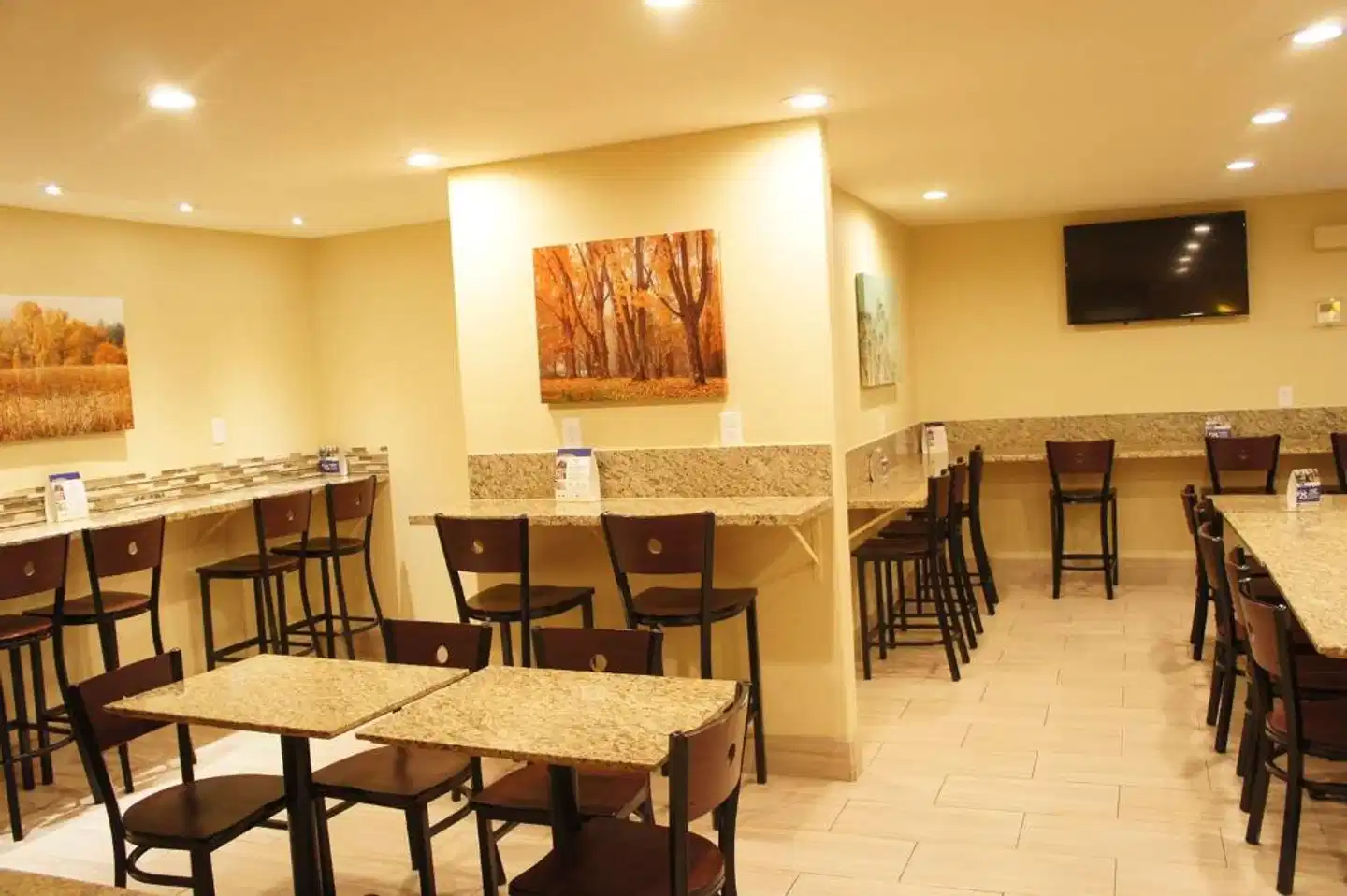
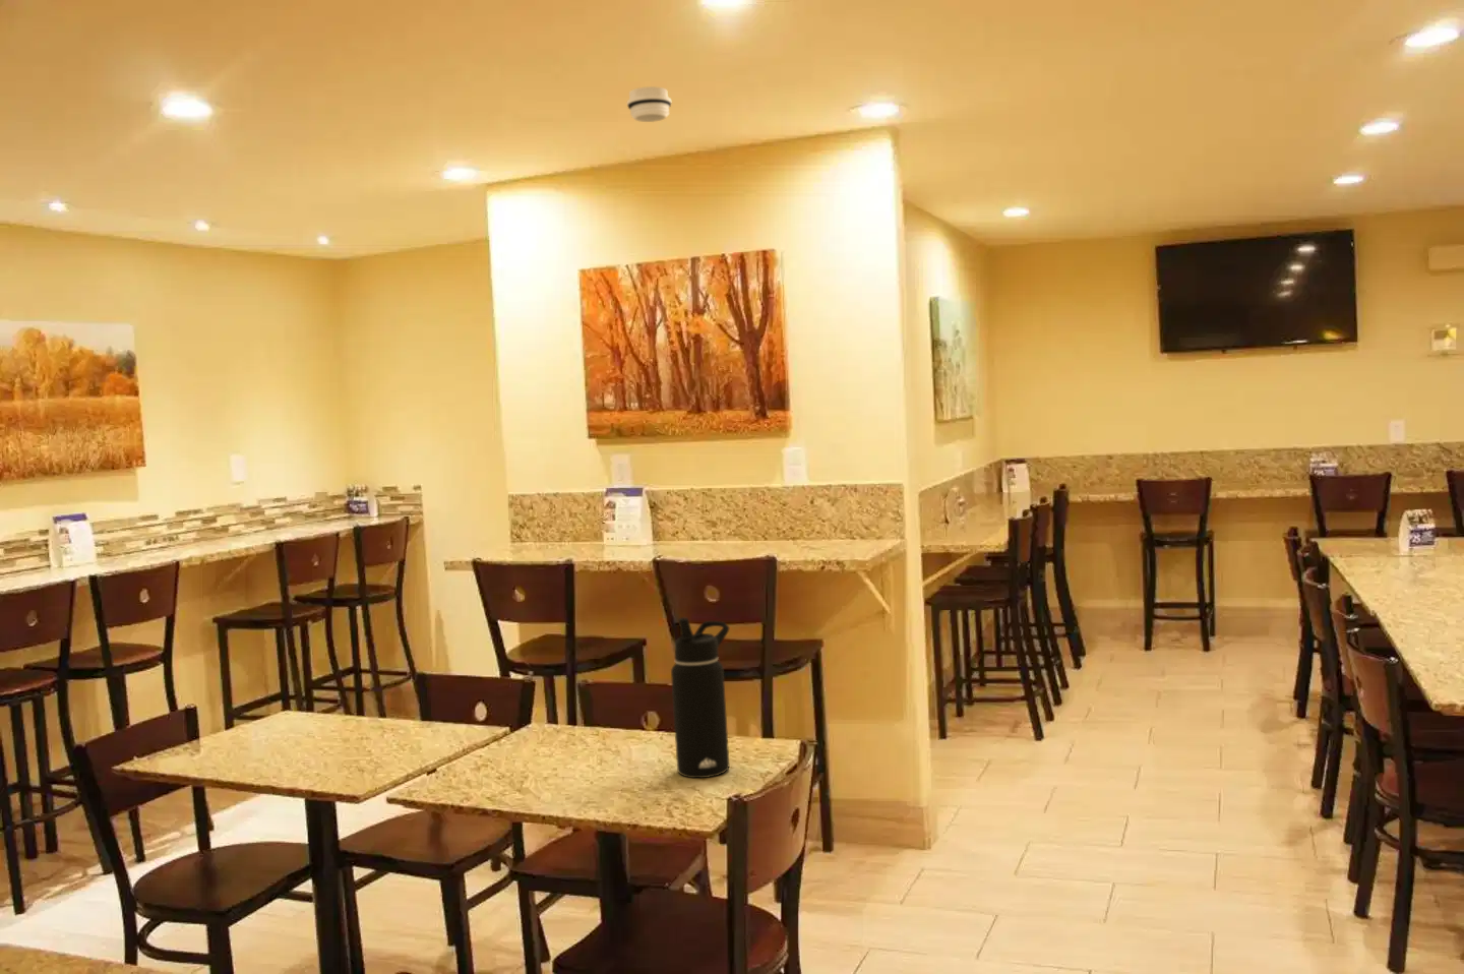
+ smoke detector [626,86,673,123]
+ water bottle [670,616,731,778]
